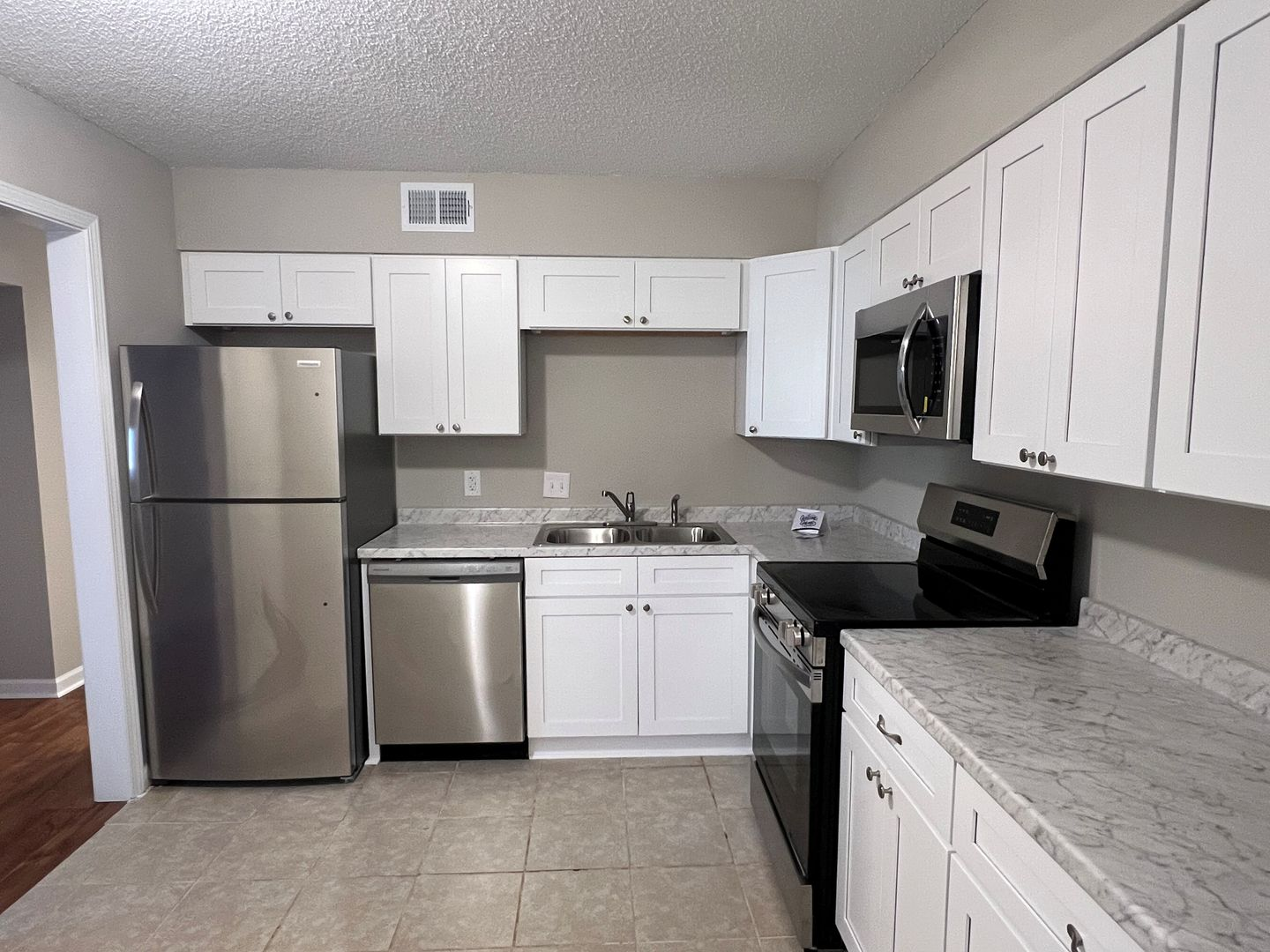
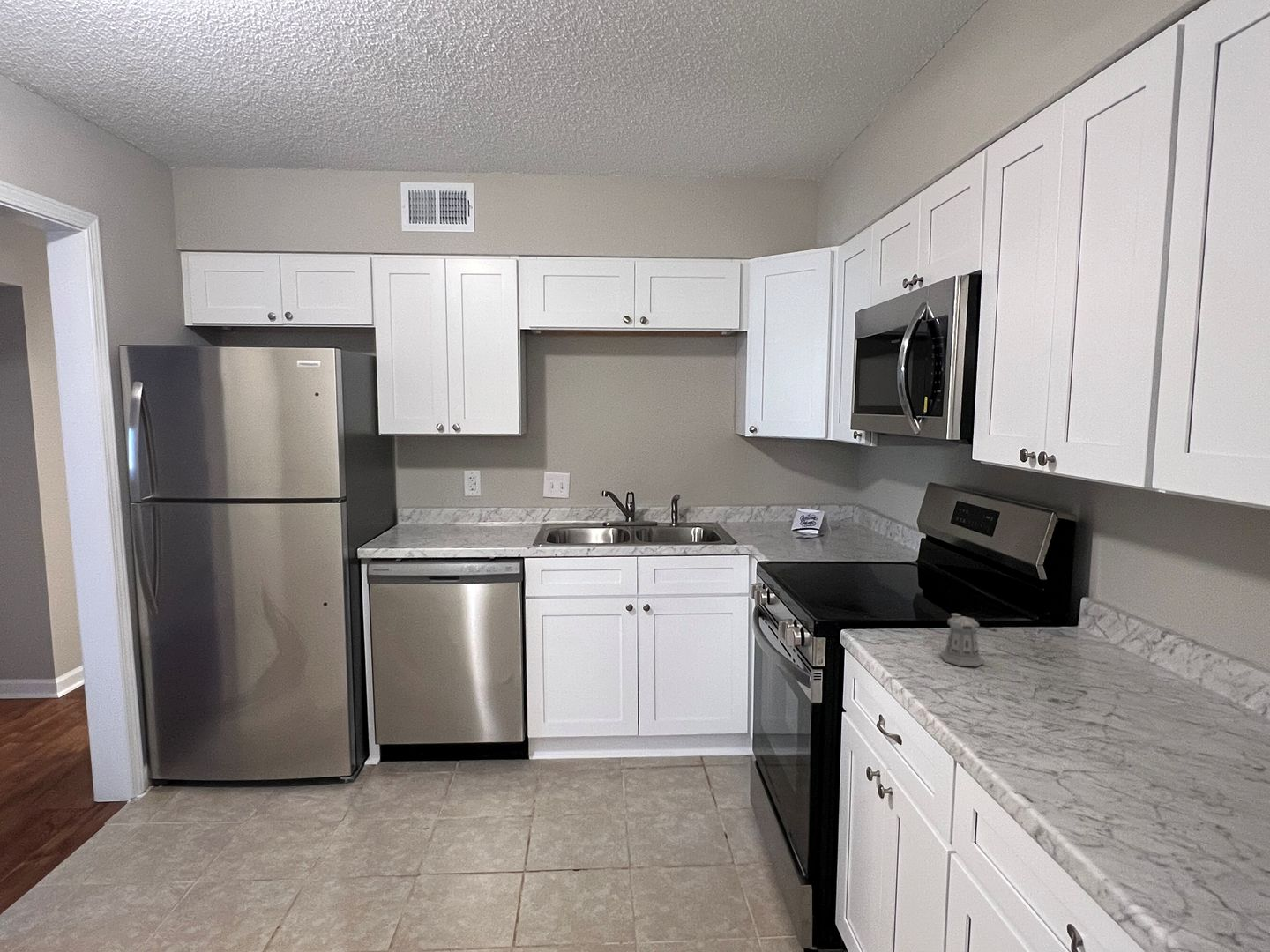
+ pepper shaker [940,613,997,667]
